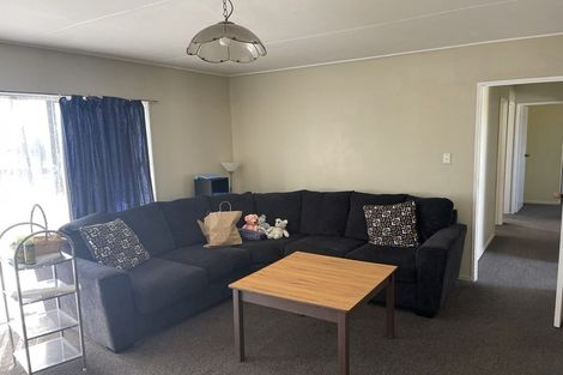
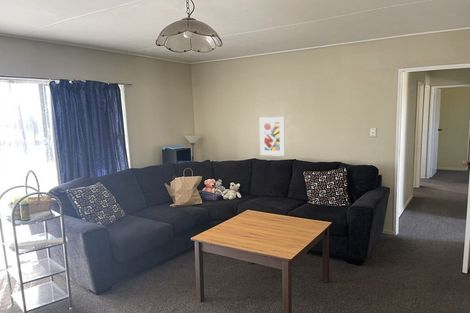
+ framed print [259,116,286,157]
